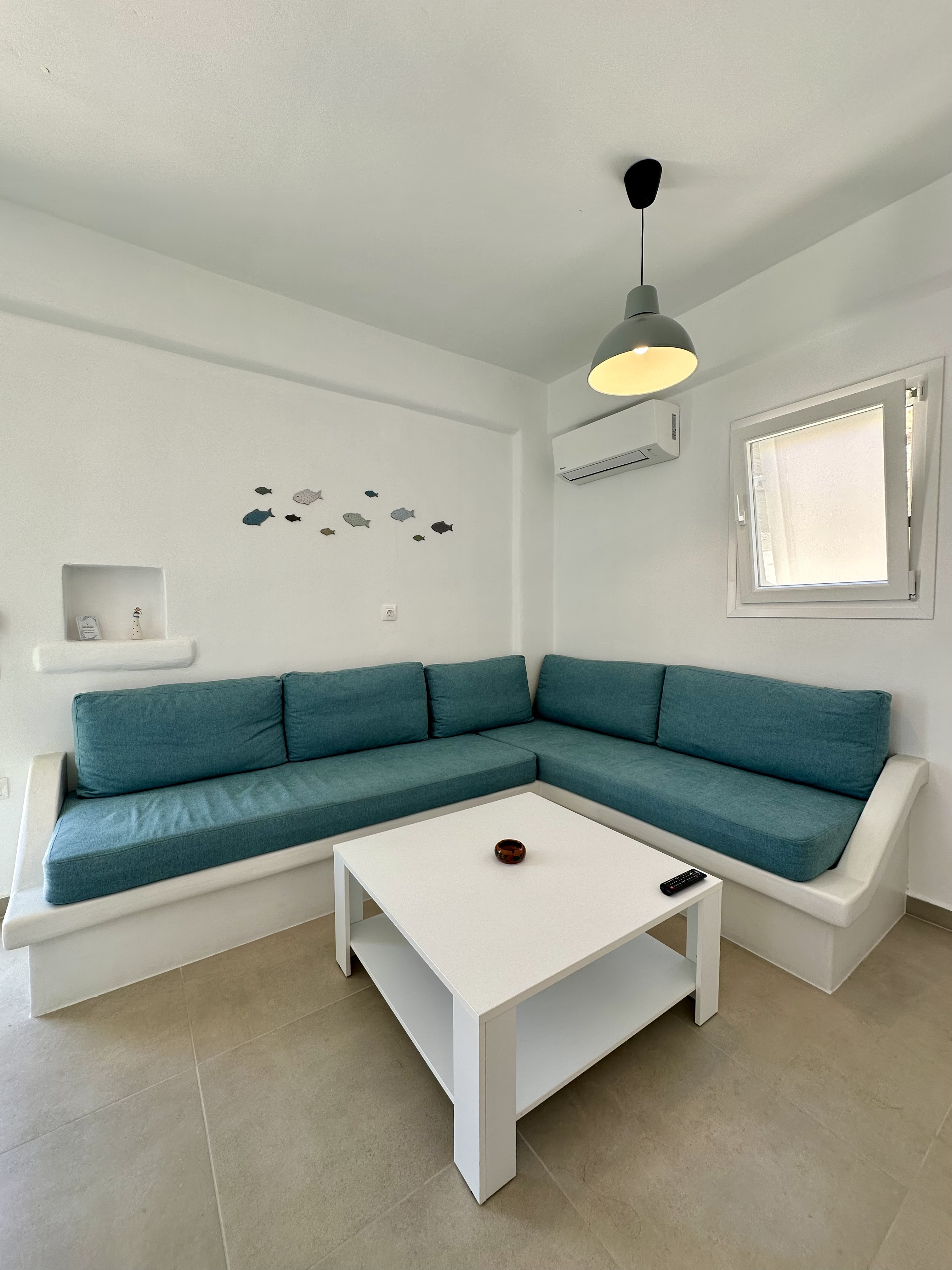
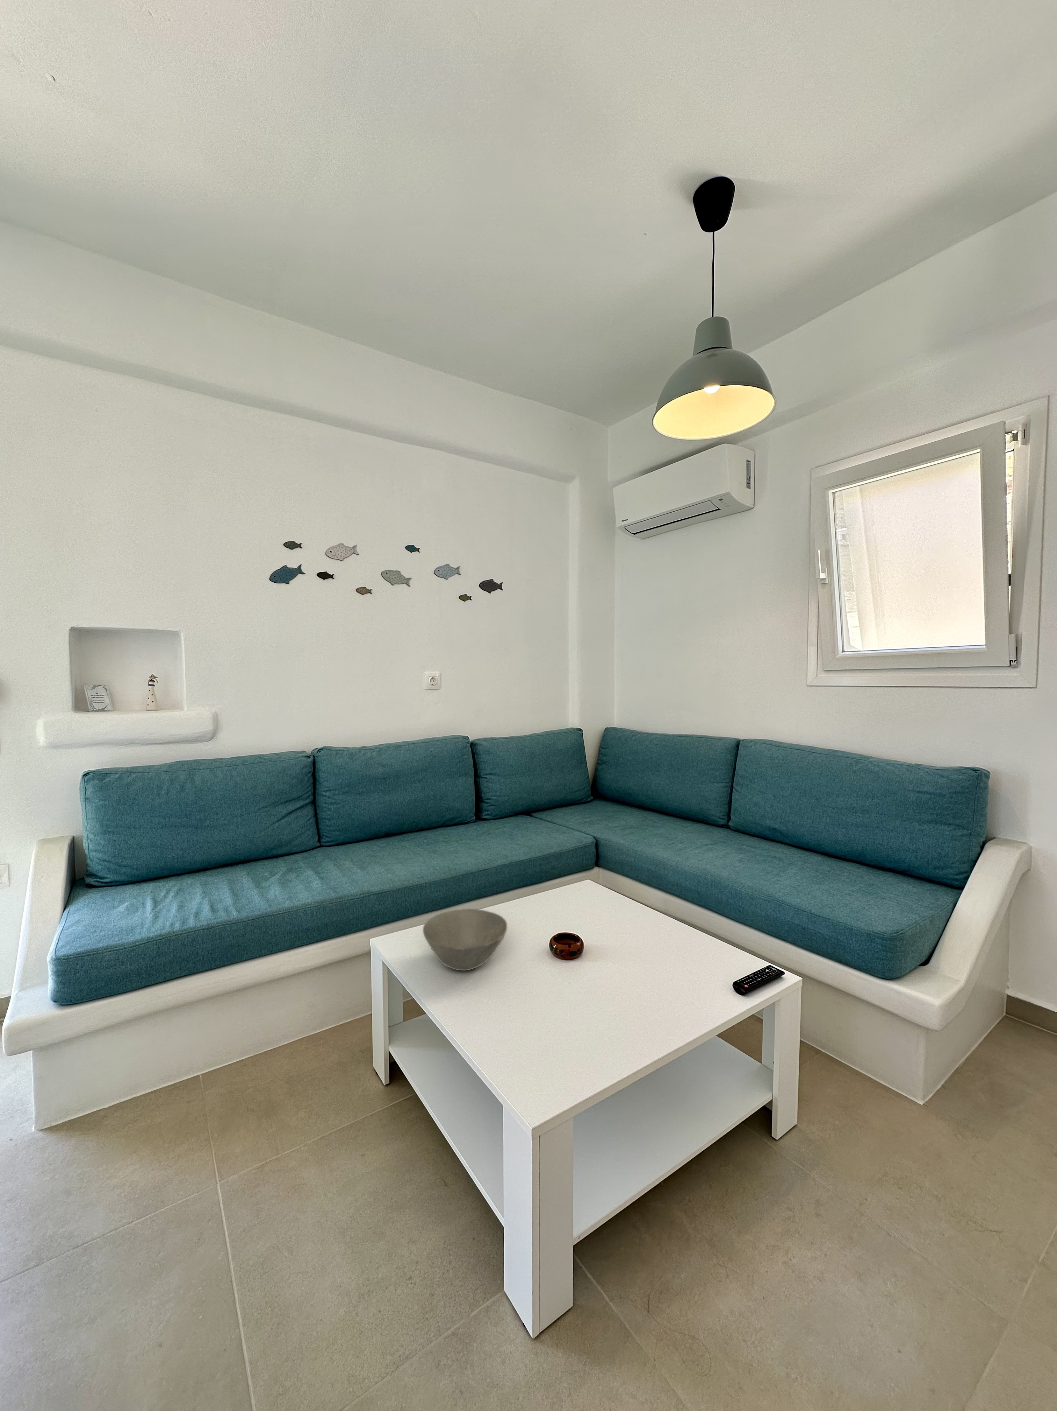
+ bowl [423,909,507,971]
